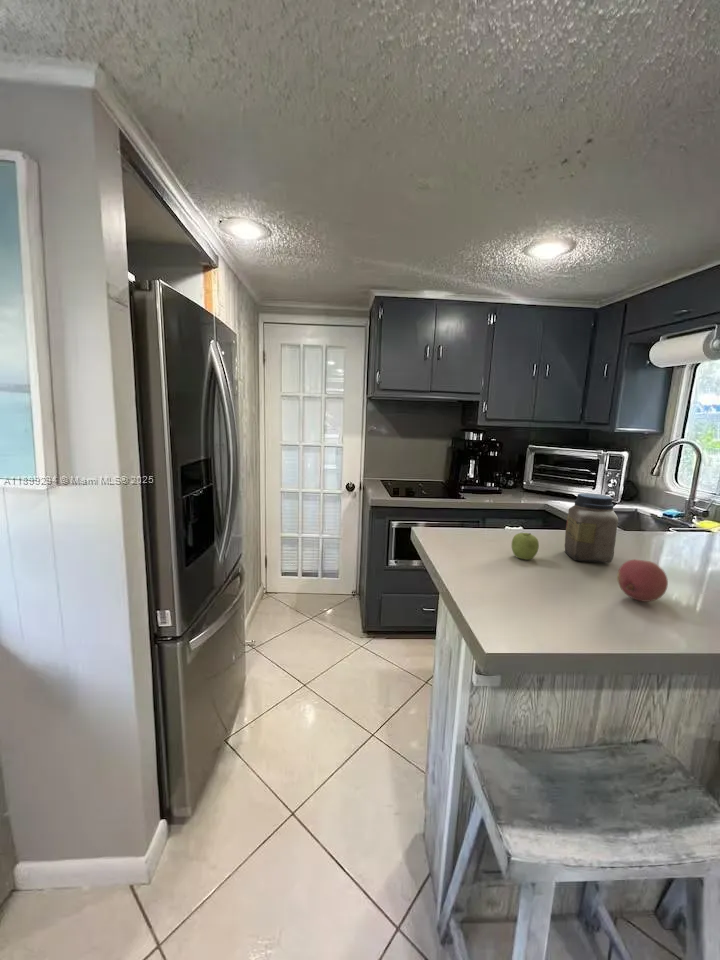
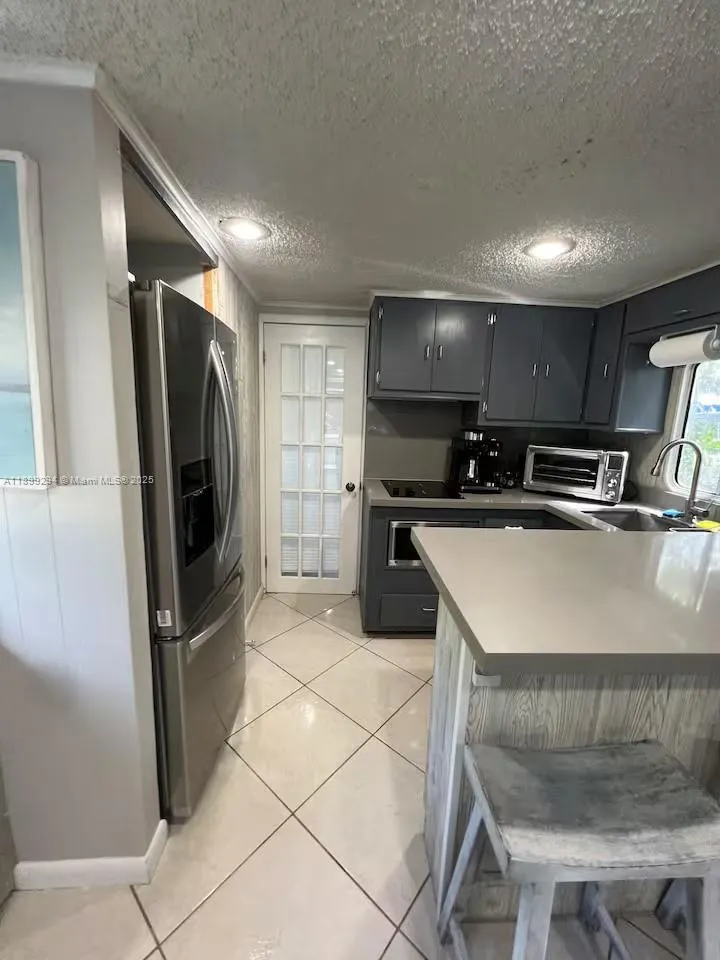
- fruit [510,532,540,561]
- fruit [616,559,669,603]
- jar [564,492,619,564]
